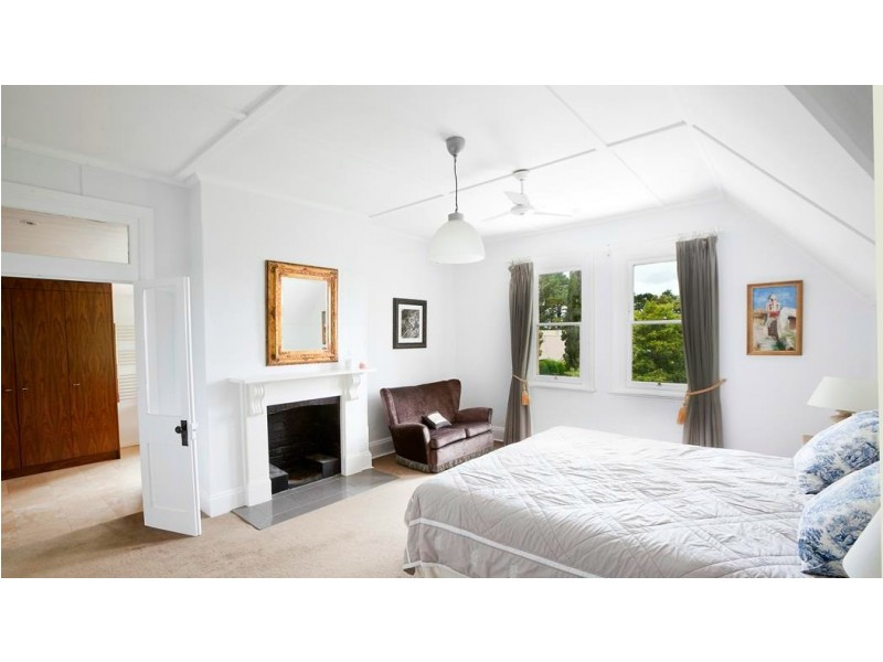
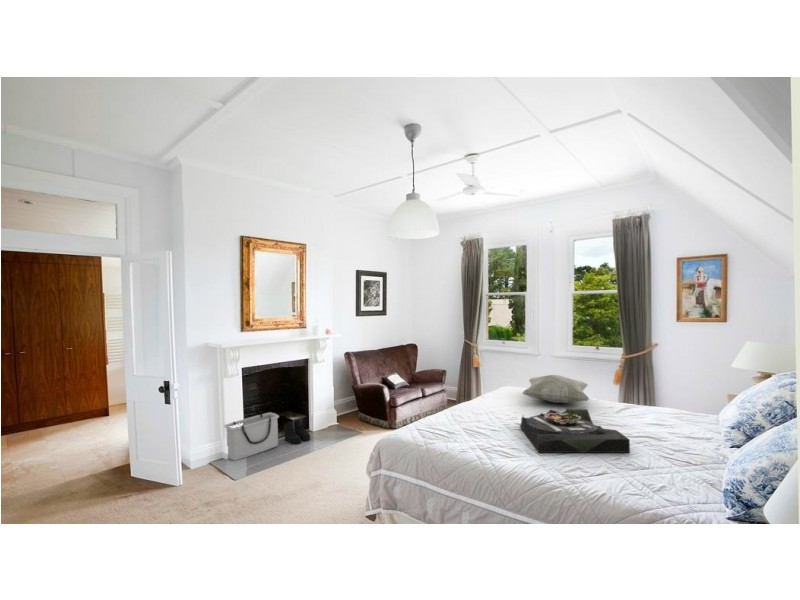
+ storage bin [224,411,280,462]
+ serving tray [519,408,631,454]
+ boots [283,418,311,445]
+ decorative pillow [521,374,590,404]
